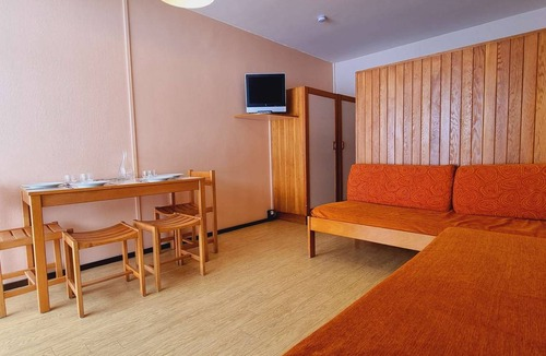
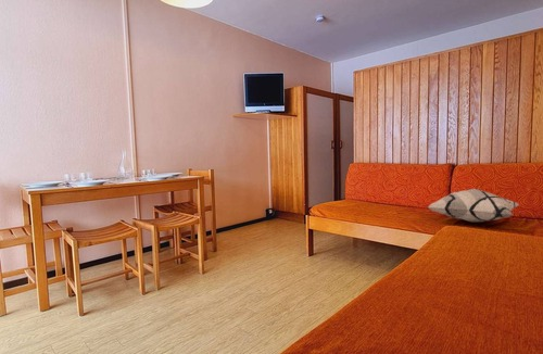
+ decorative pillow [427,188,520,224]
